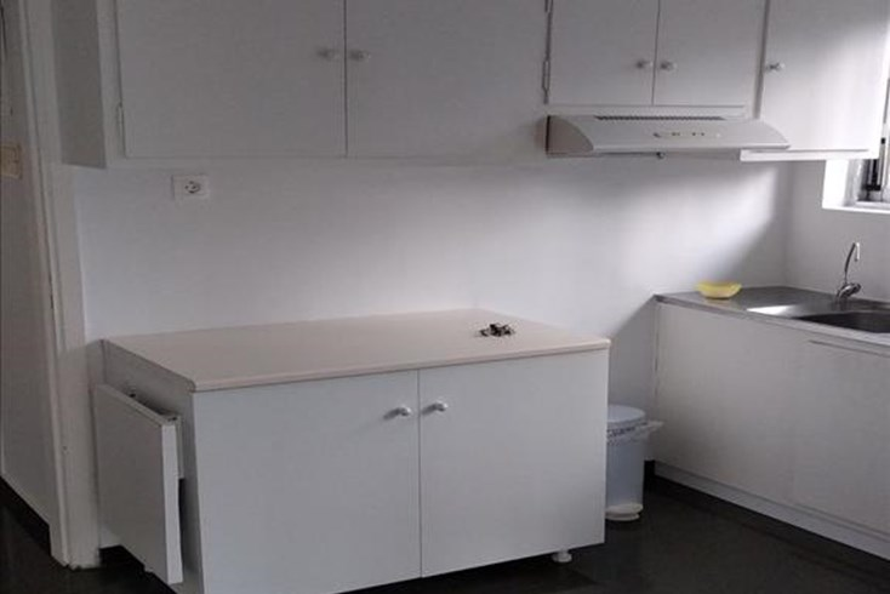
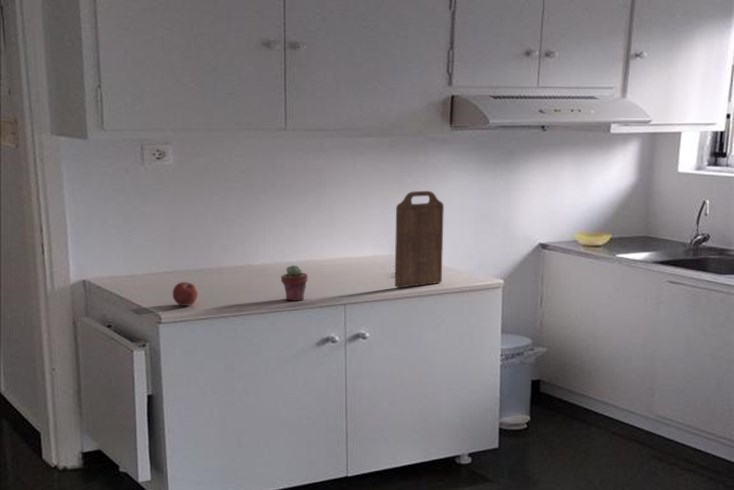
+ potted succulent [280,264,309,302]
+ apple [172,281,199,307]
+ cutting board [394,190,445,289]
